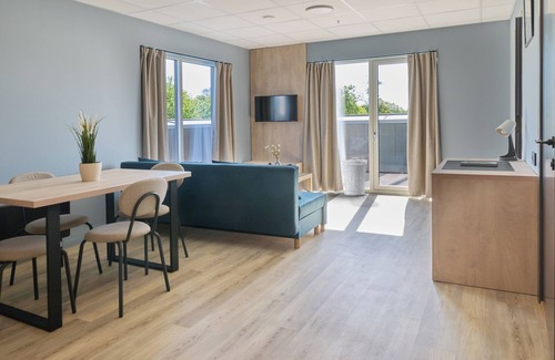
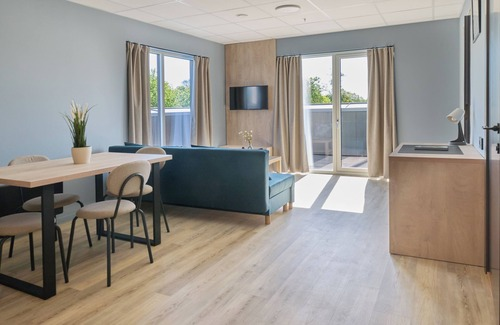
- trash can [341,157,369,196]
